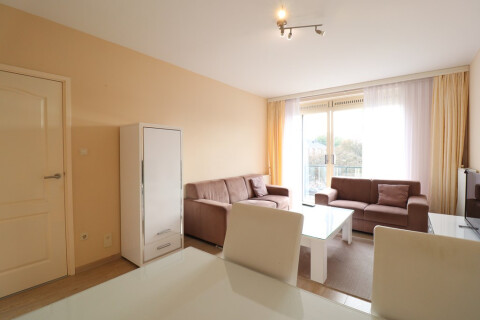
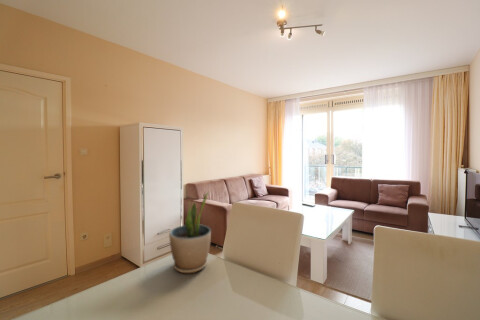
+ potted plant [168,190,212,274]
